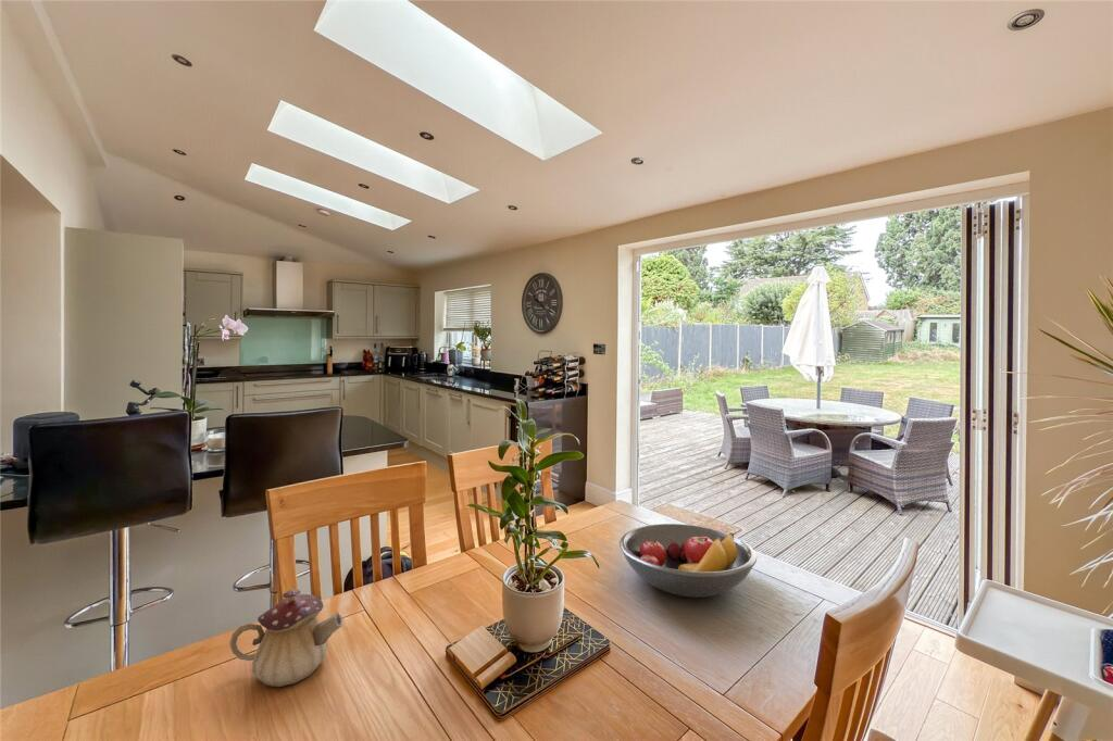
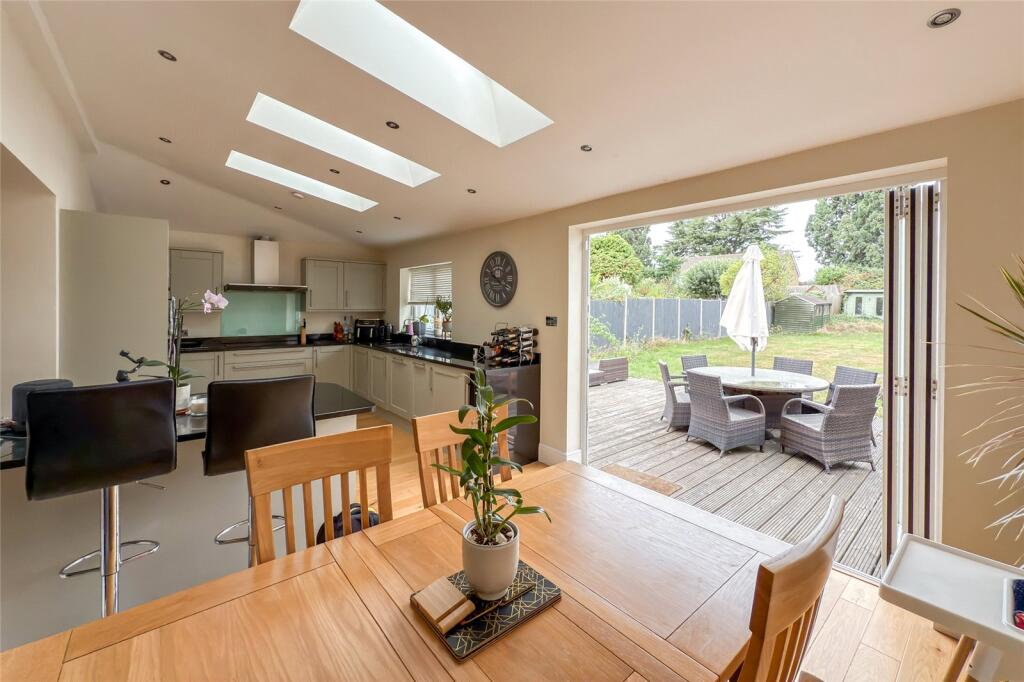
- teapot [228,588,343,688]
- fruit bowl [618,523,758,599]
